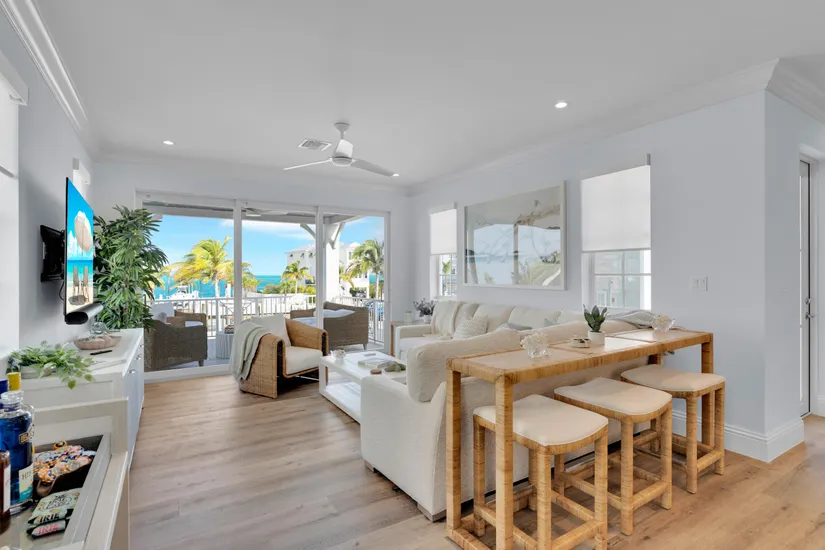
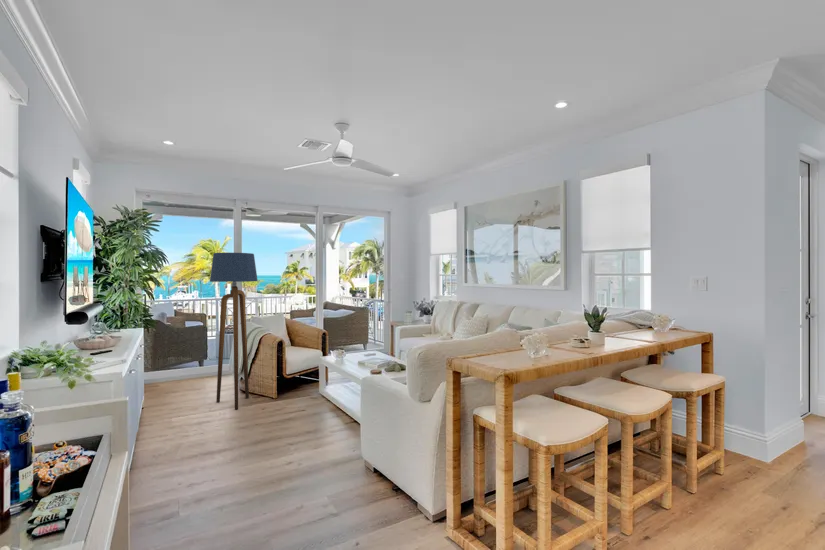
+ floor lamp [209,252,259,410]
